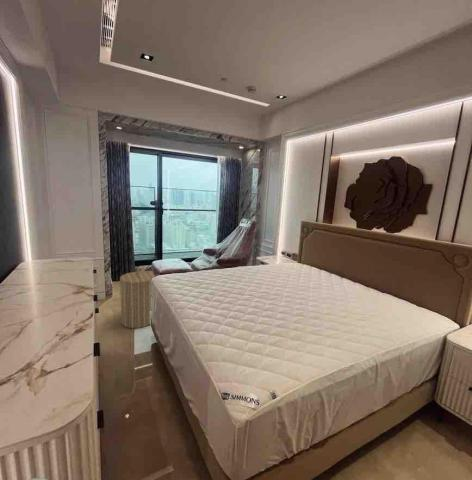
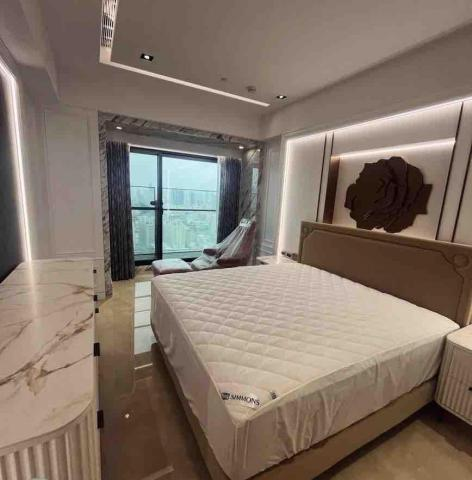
- laundry hamper [119,268,156,329]
